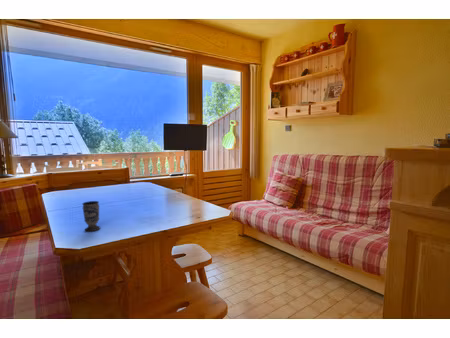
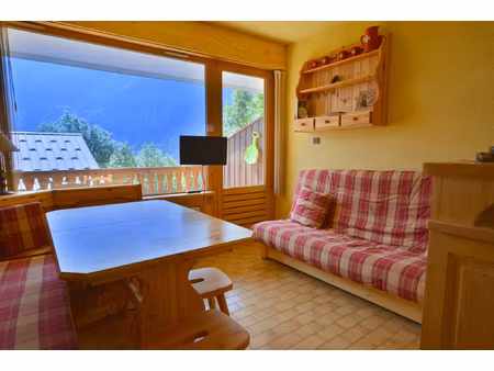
- cup [81,200,101,232]
